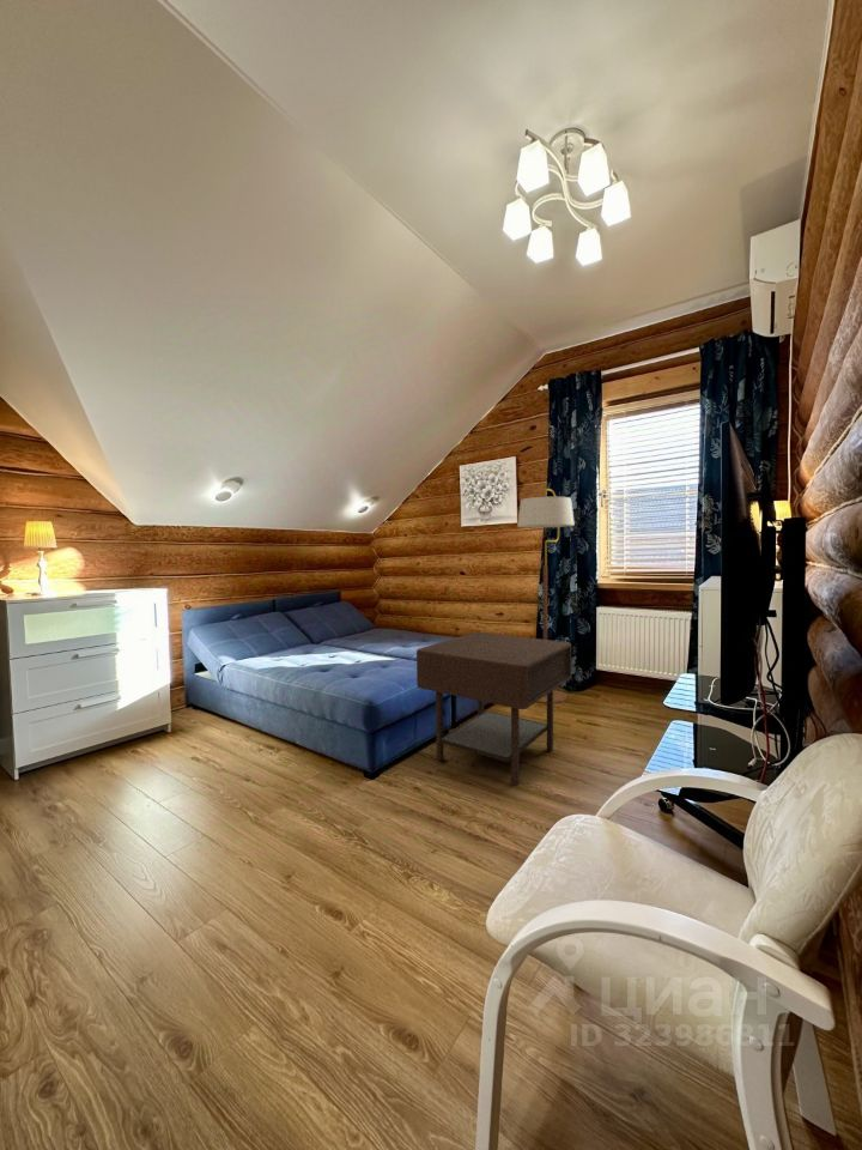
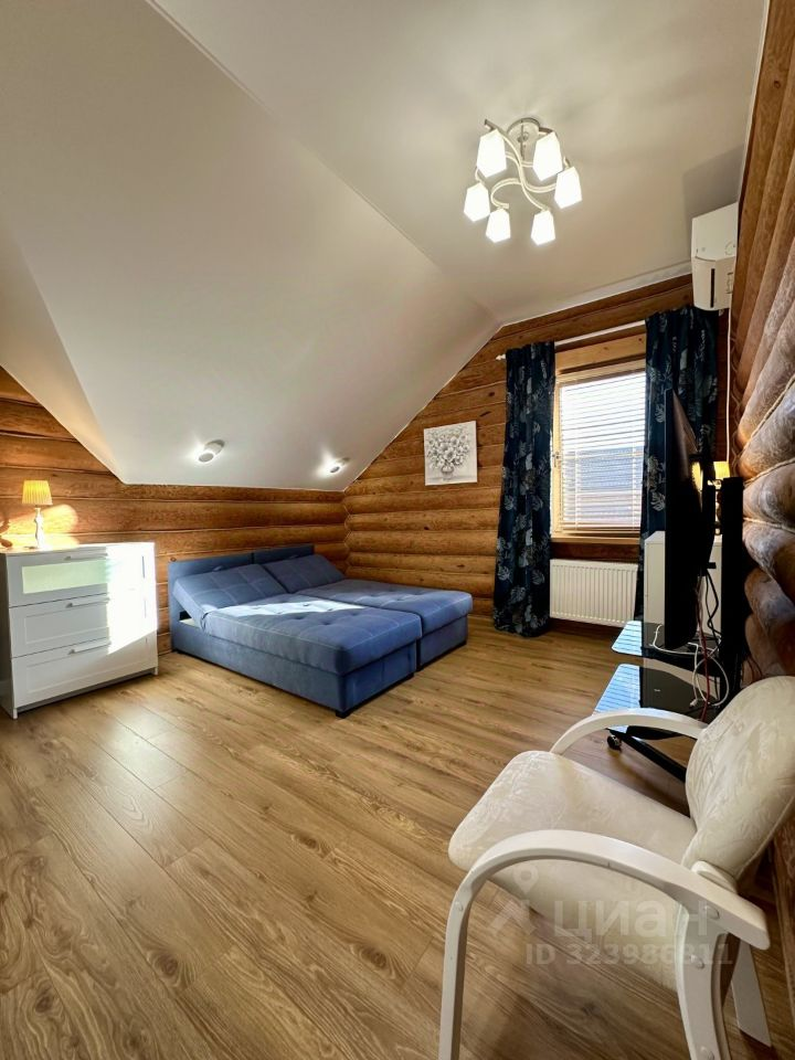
- floor lamp [516,488,576,704]
- side table [415,631,572,786]
